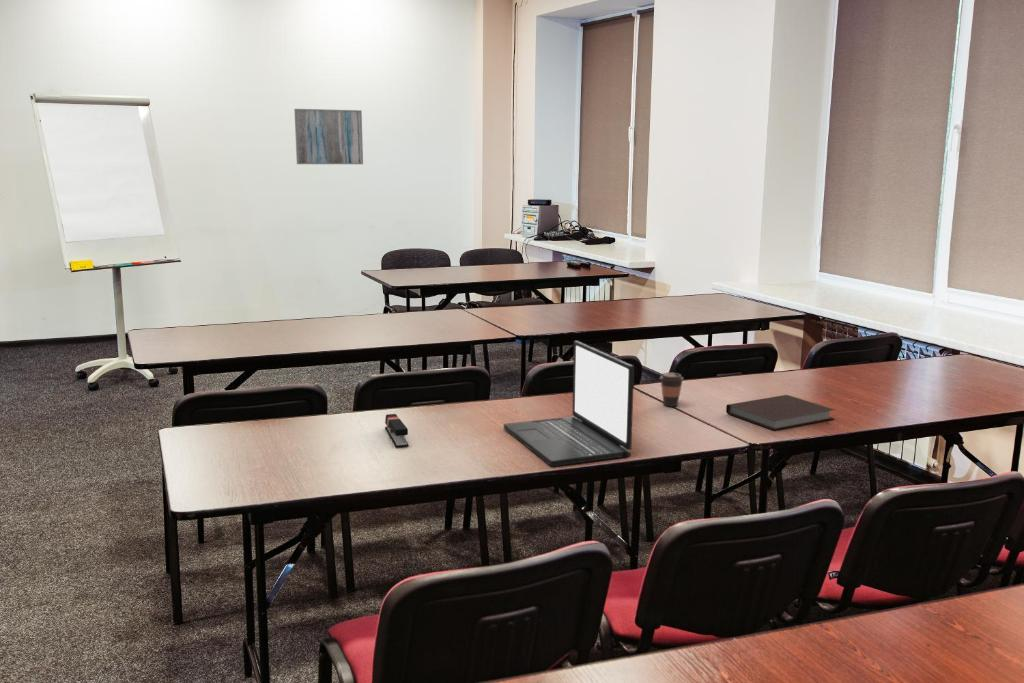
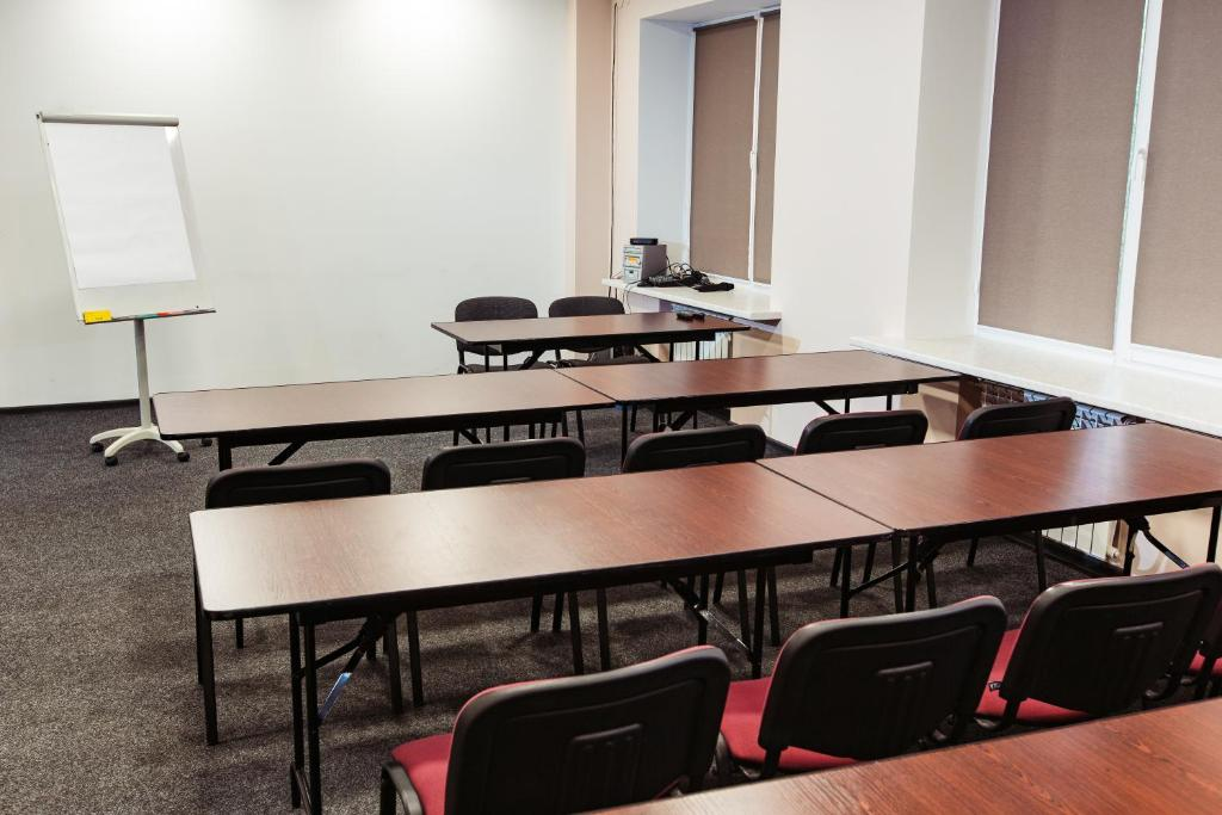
- stapler [384,413,410,449]
- wall art [293,108,364,165]
- laptop [503,340,635,468]
- coffee cup [658,372,685,407]
- notebook [725,394,836,431]
